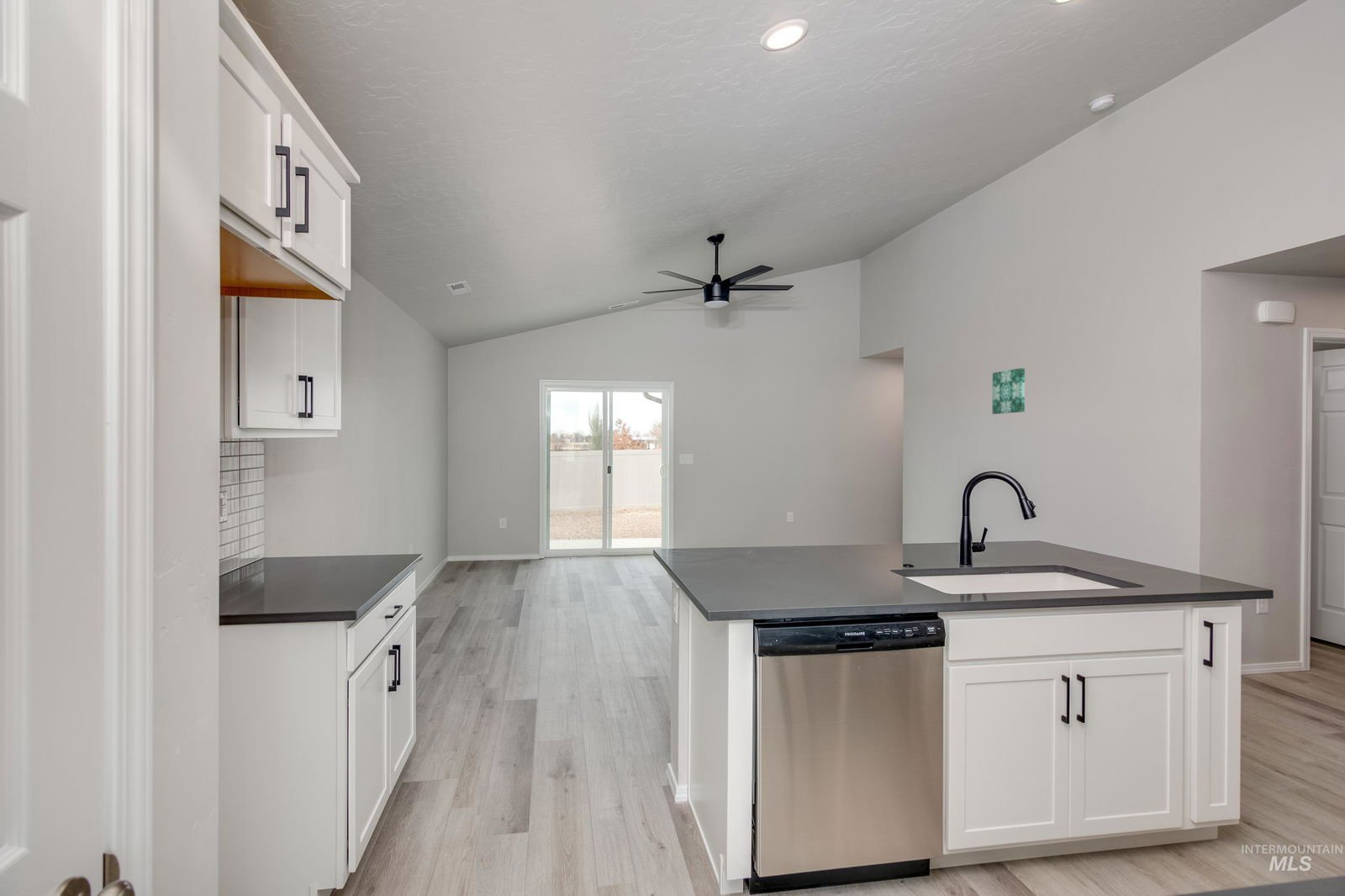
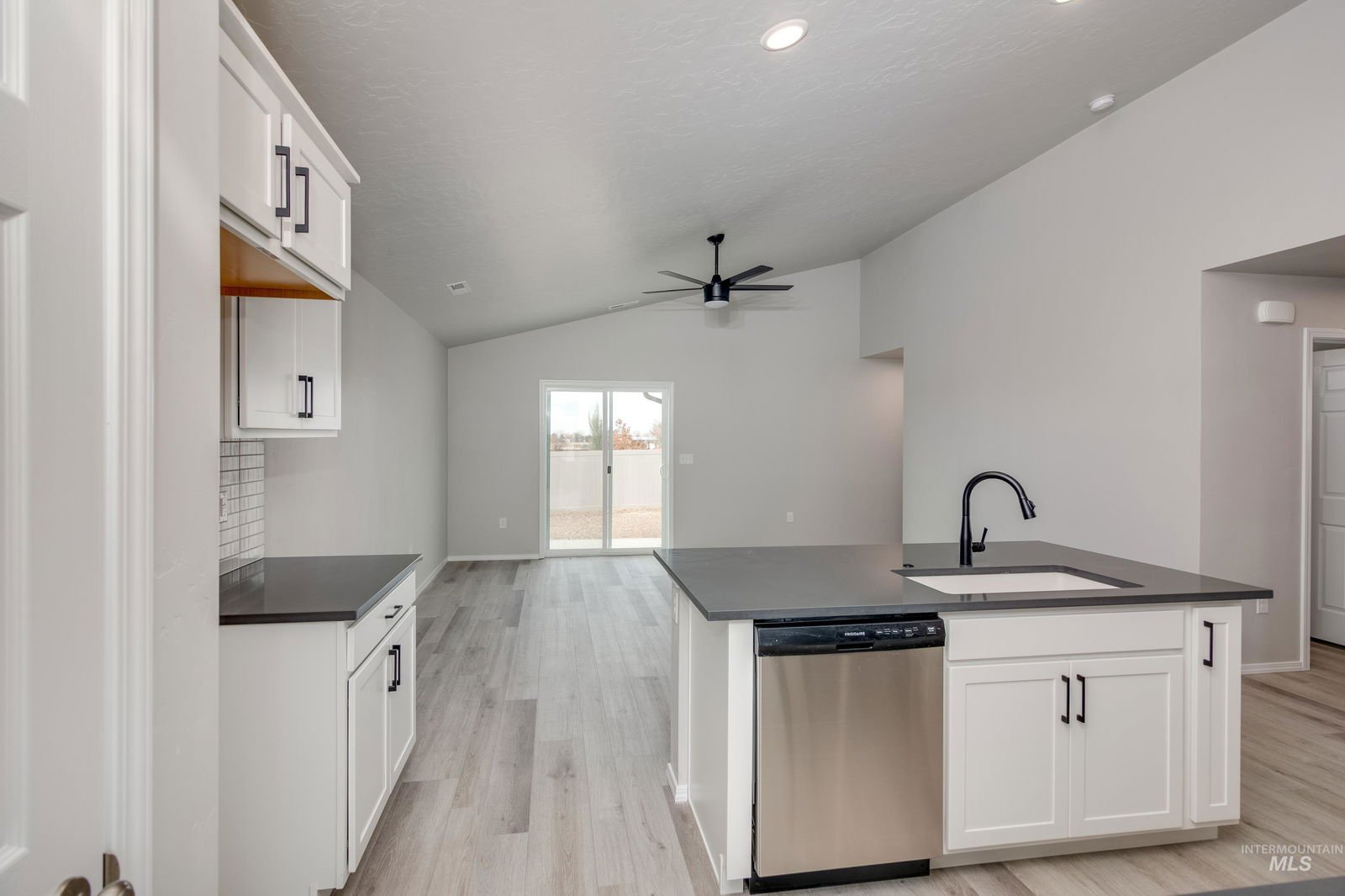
- wall art [992,367,1026,415]
